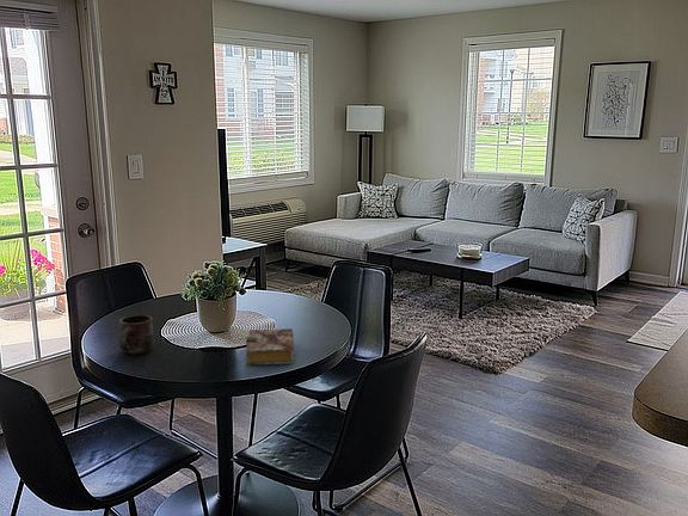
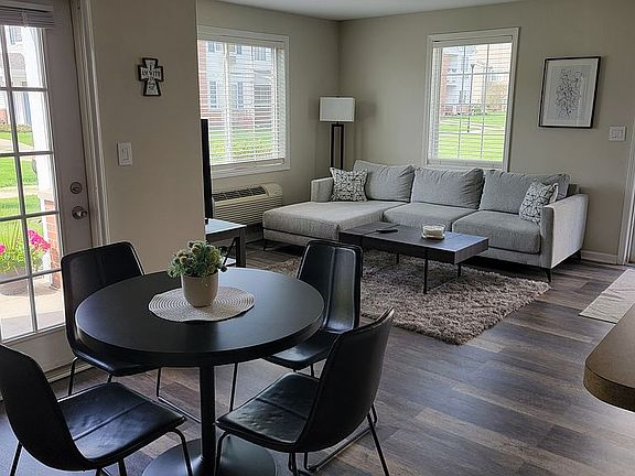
- book [245,327,295,366]
- mug [118,314,154,356]
